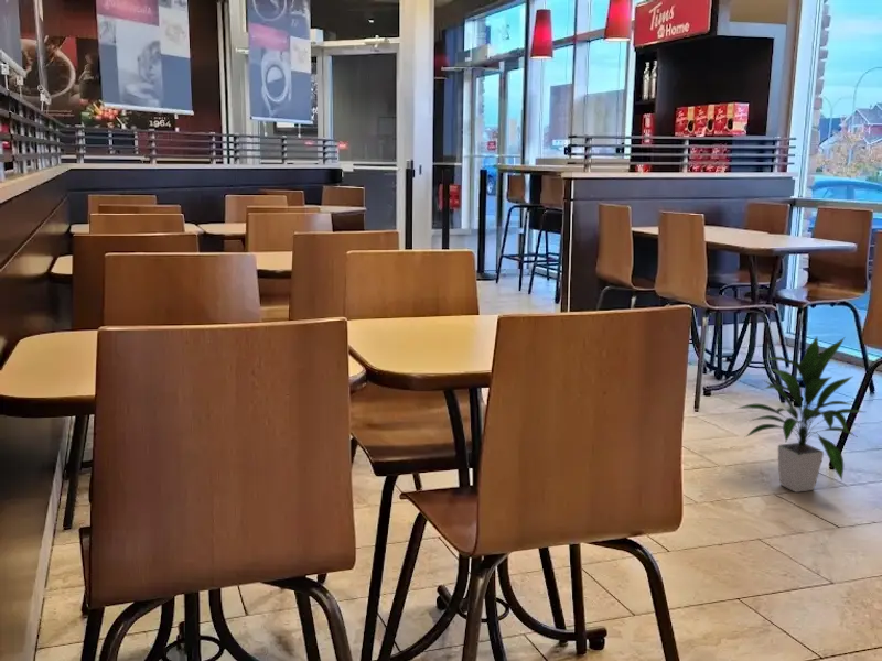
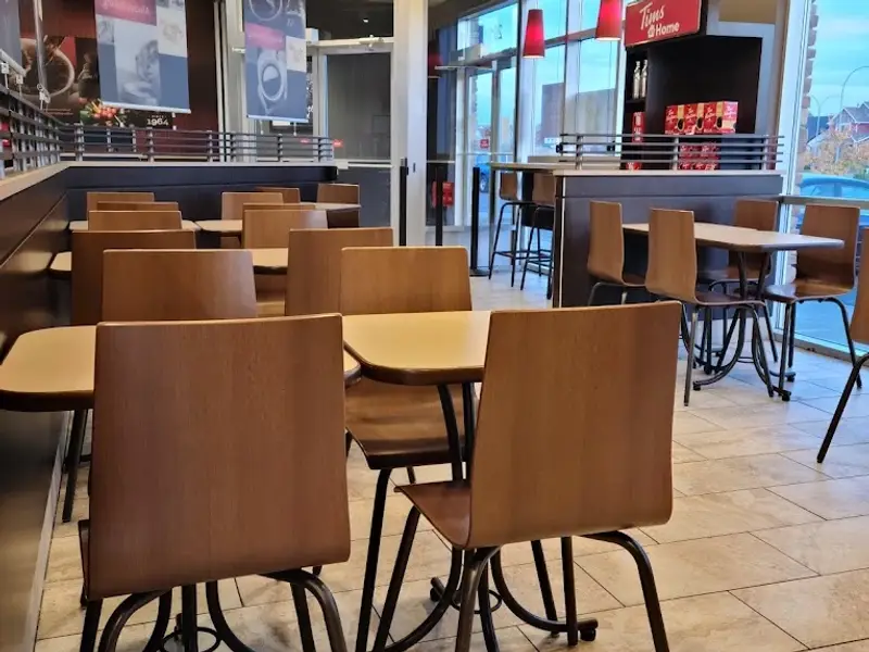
- indoor plant [735,336,865,494]
